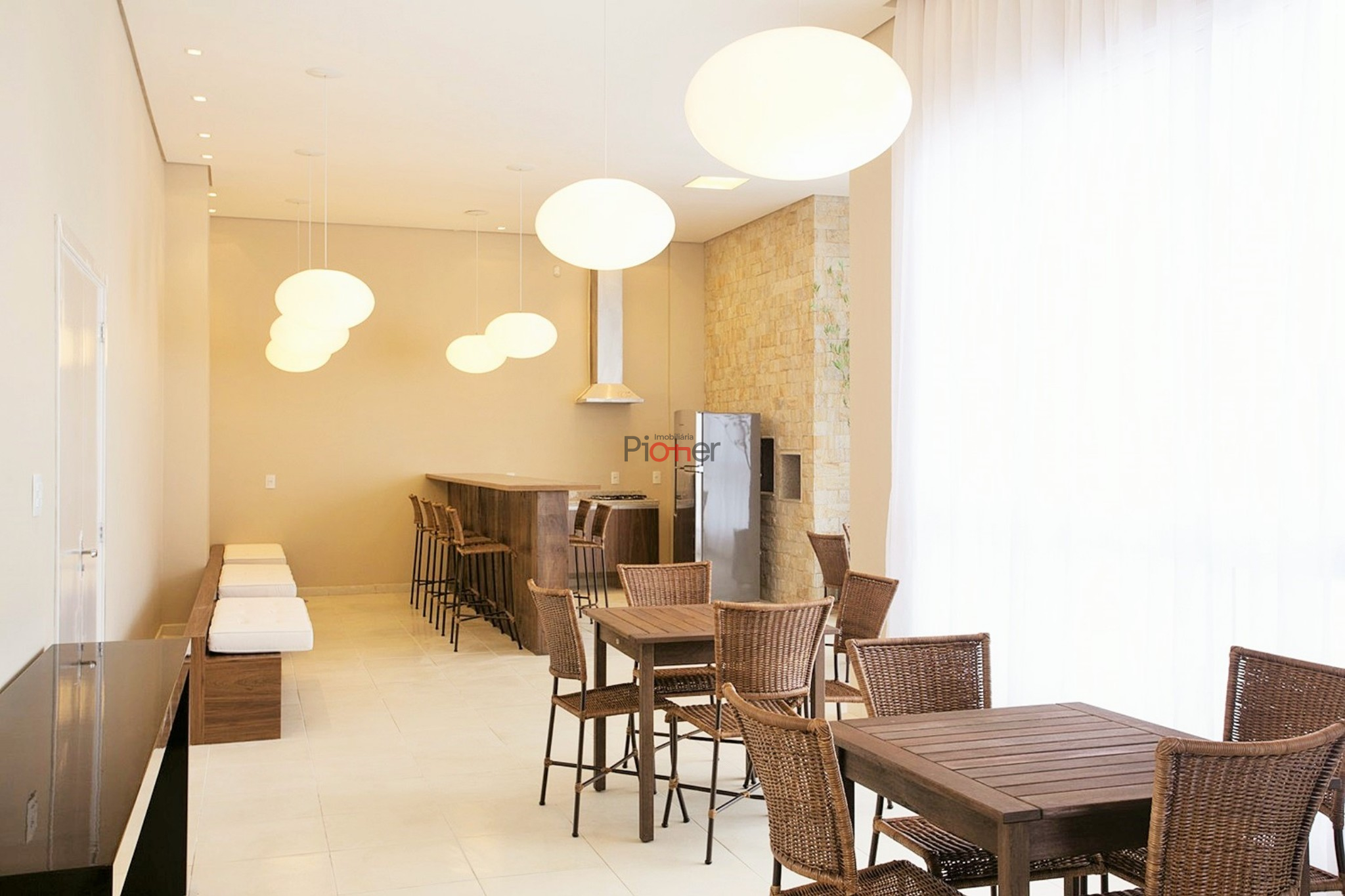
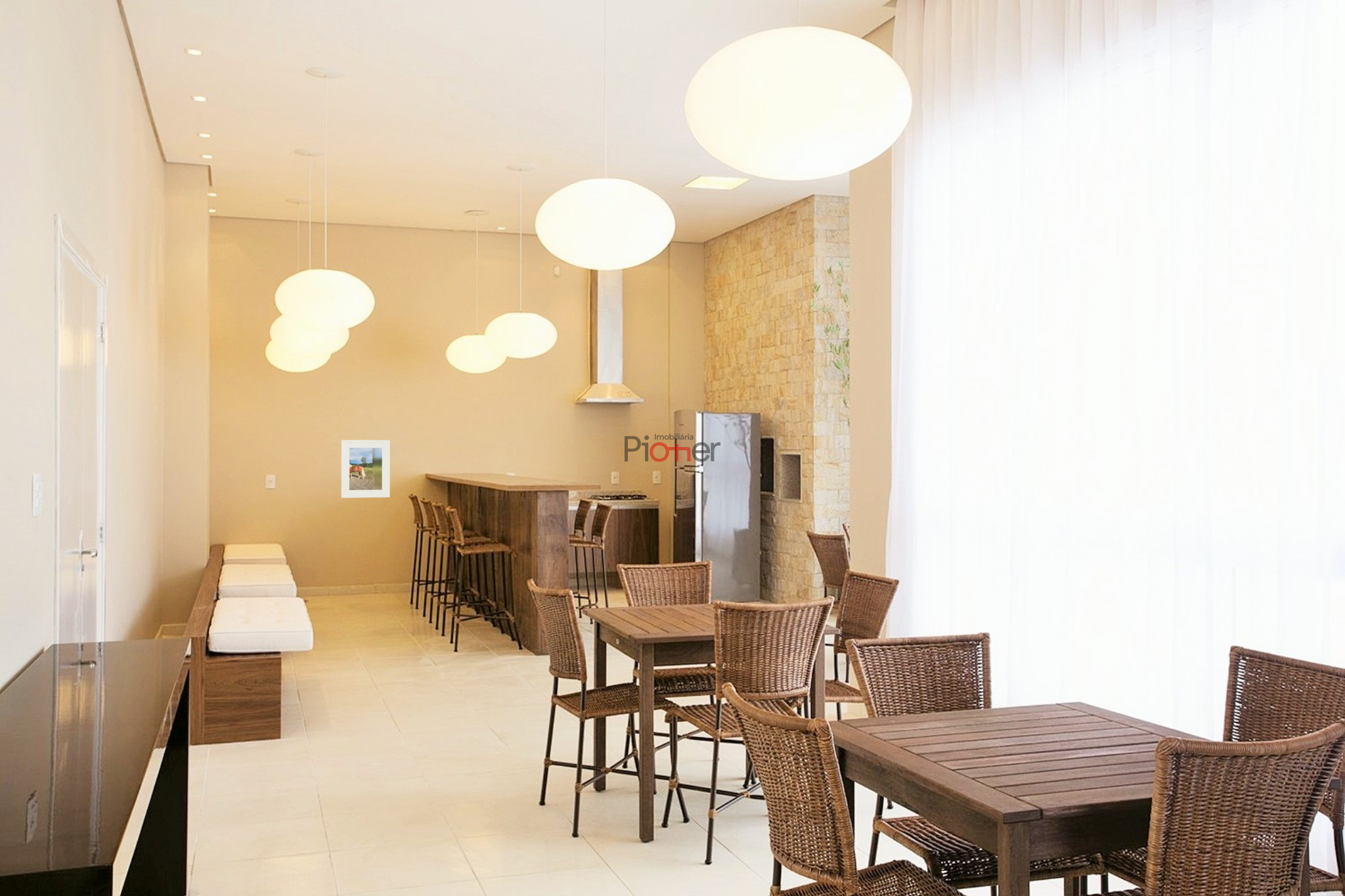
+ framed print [340,439,391,499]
